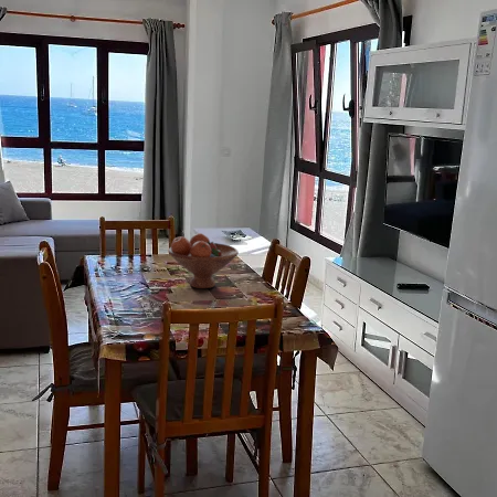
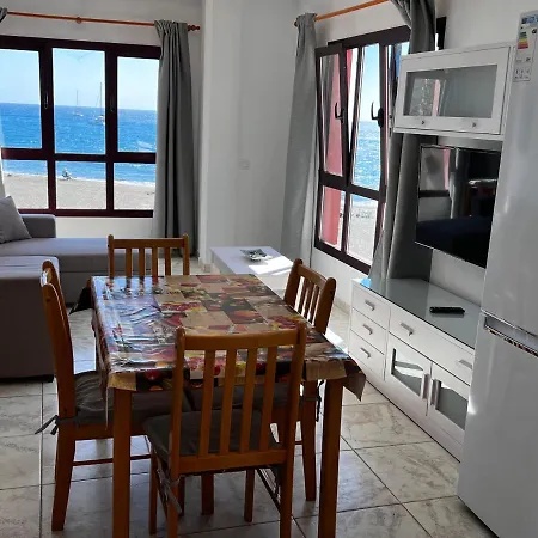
- fruit bowl [167,232,240,289]
